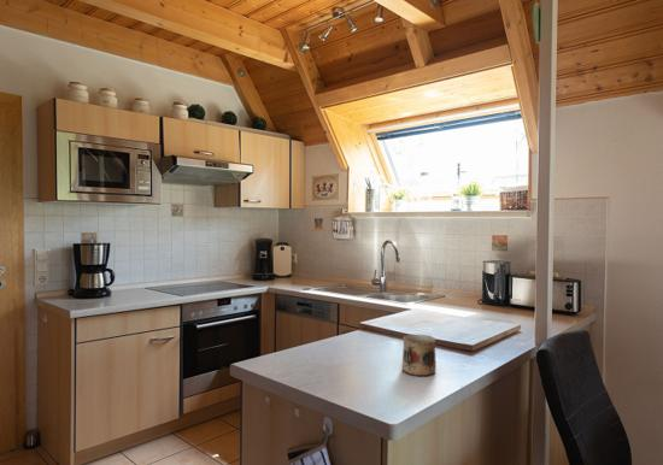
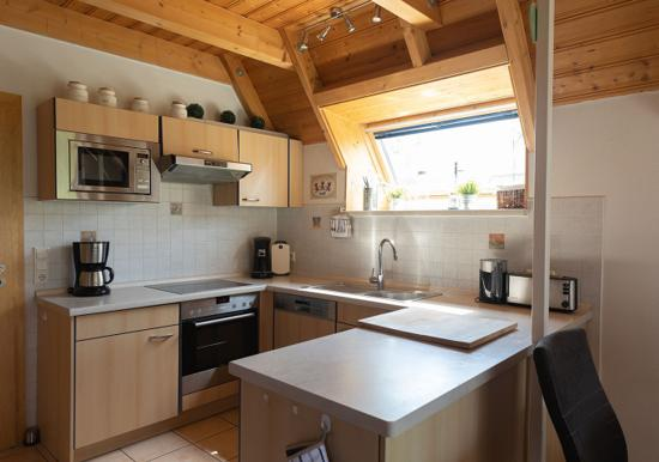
- mug [401,334,438,377]
